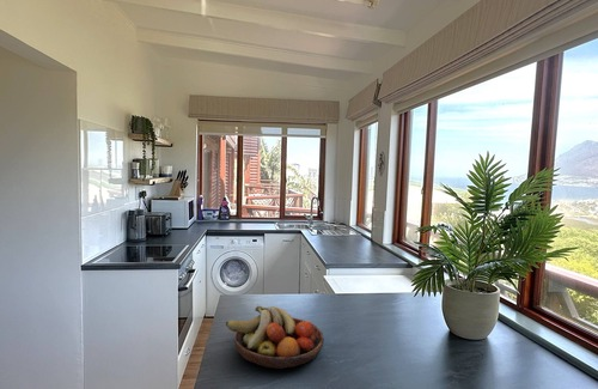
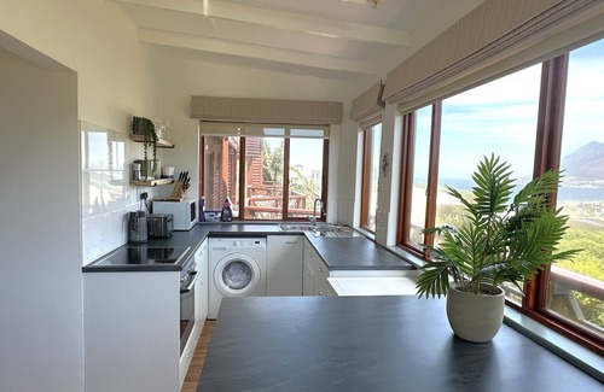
- fruit bowl [225,305,325,370]
